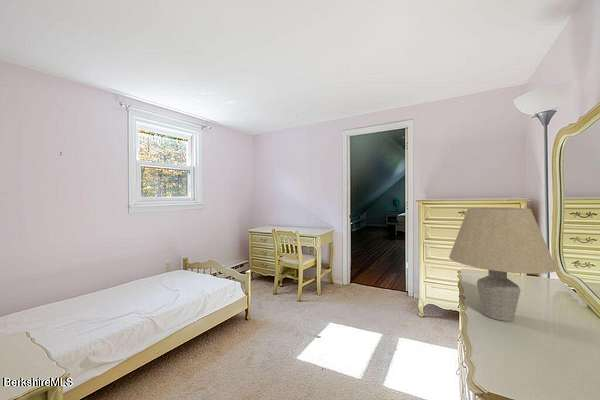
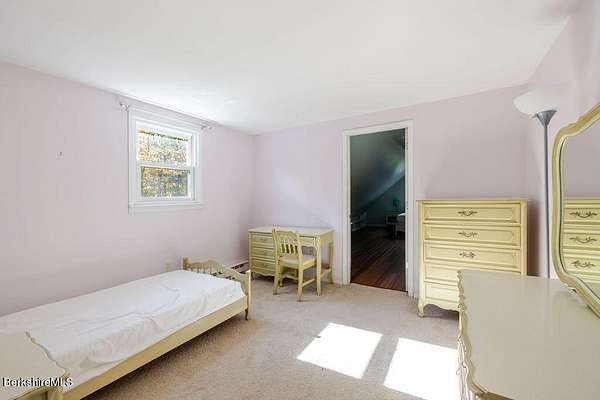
- table lamp [448,207,558,322]
